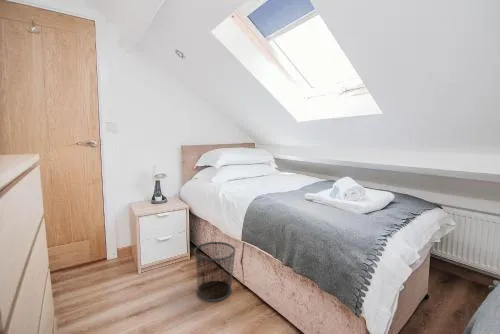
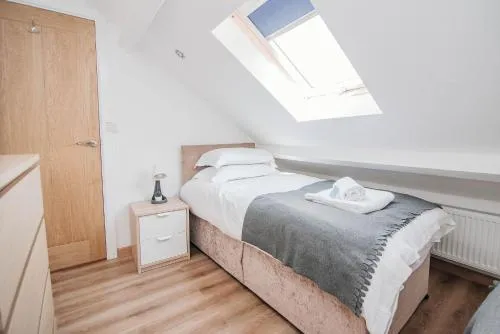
- waste bin [193,241,236,302]
